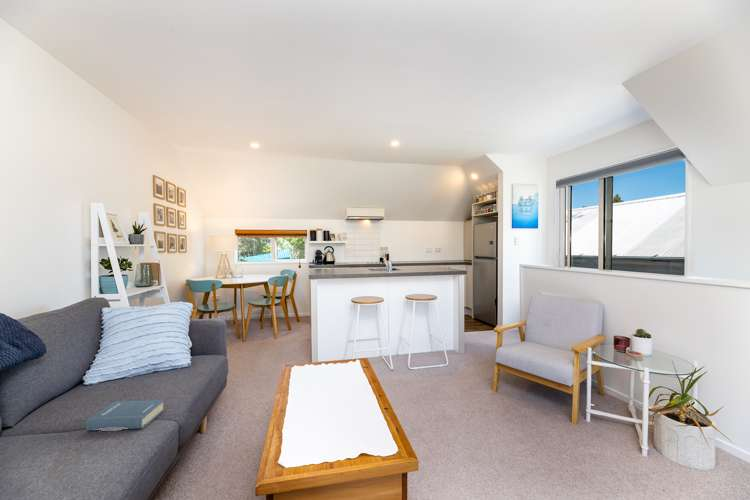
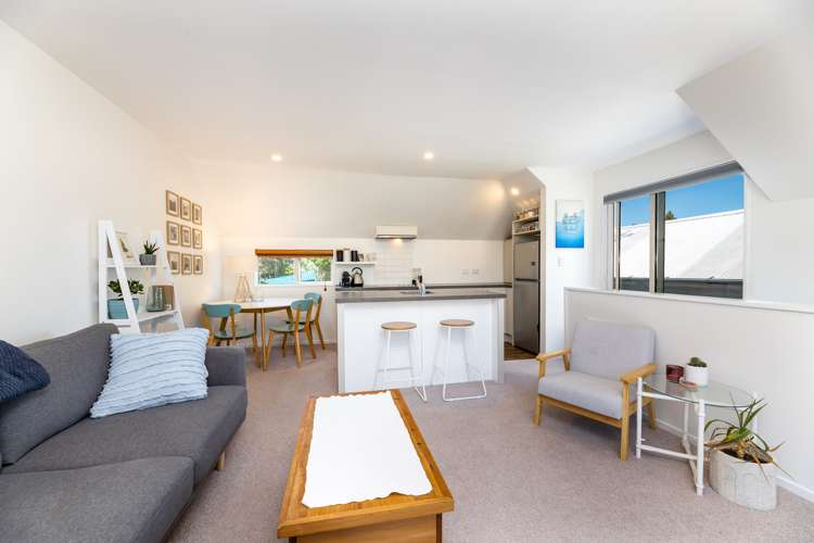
- hardback book [85,399,165,432]
